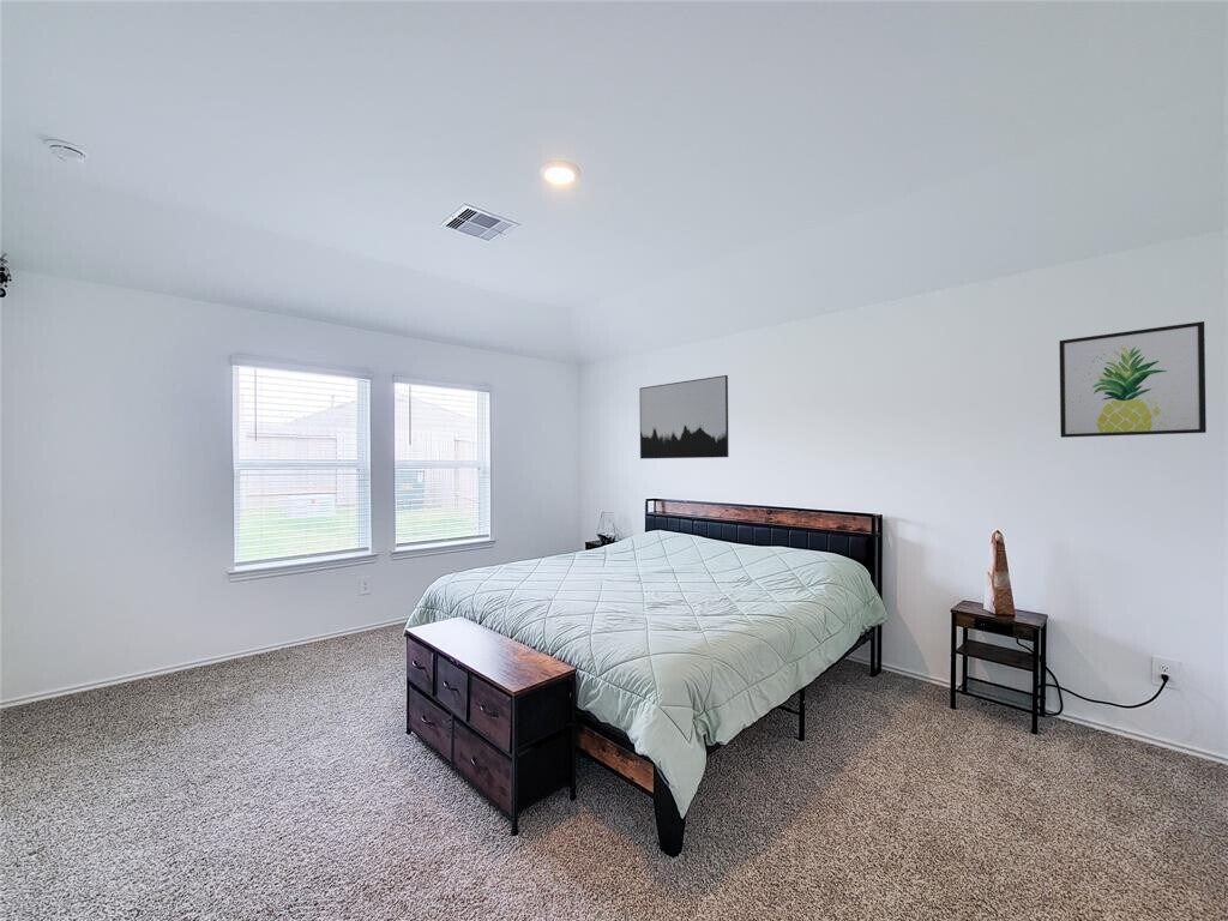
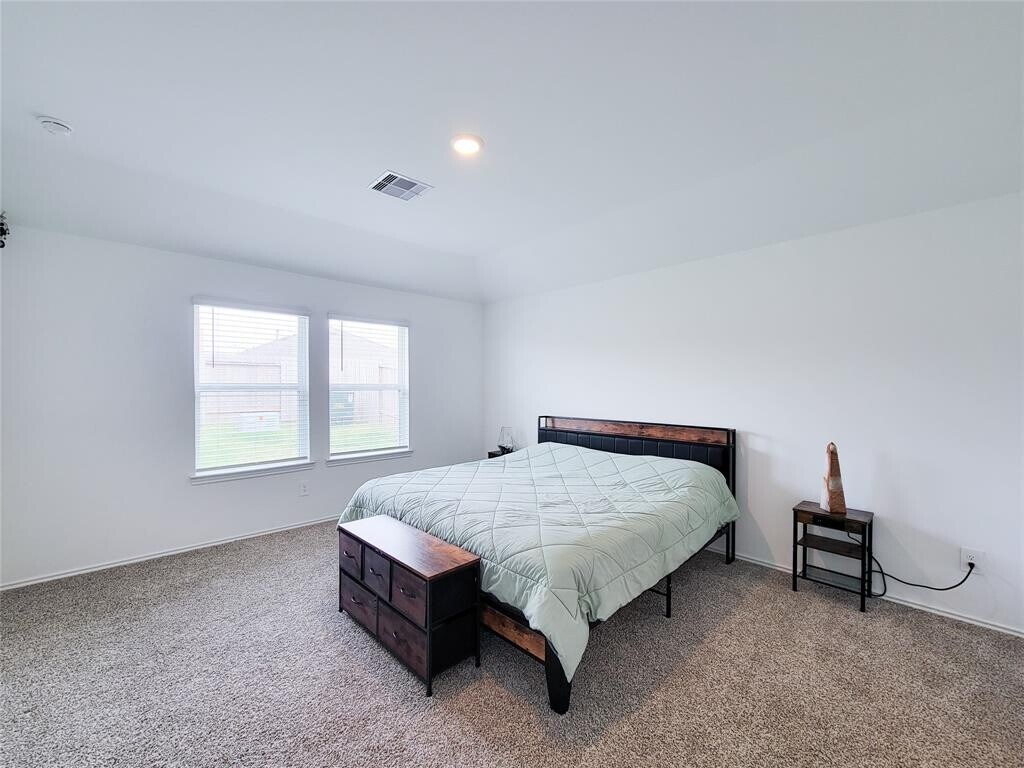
- wall art [1058,320,1208,439]
- wall art [638,374,729,460]
